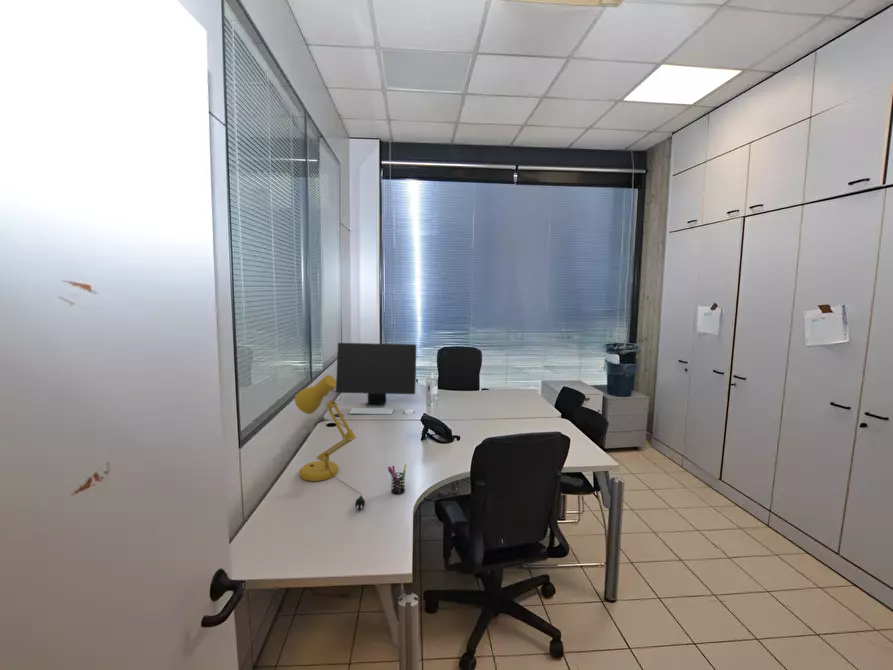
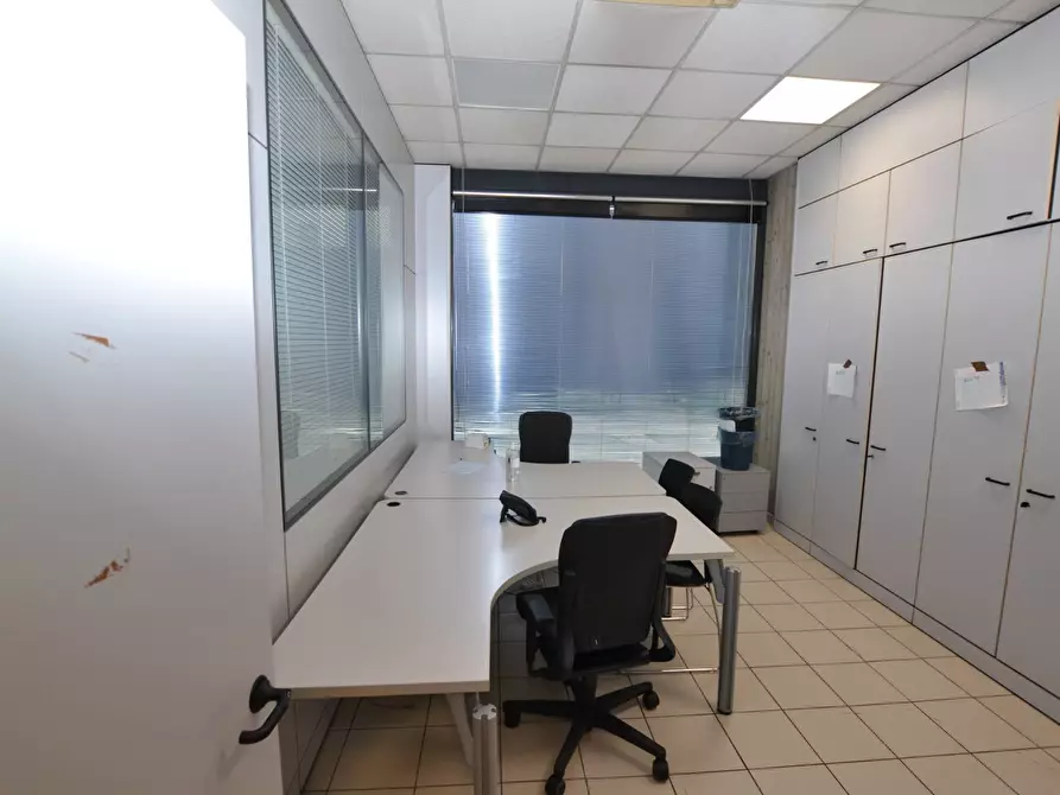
- desk lamp [294,374,366,511]
- pen holder [387,463,407,495]
- computer monitor [335,342,417,415]
